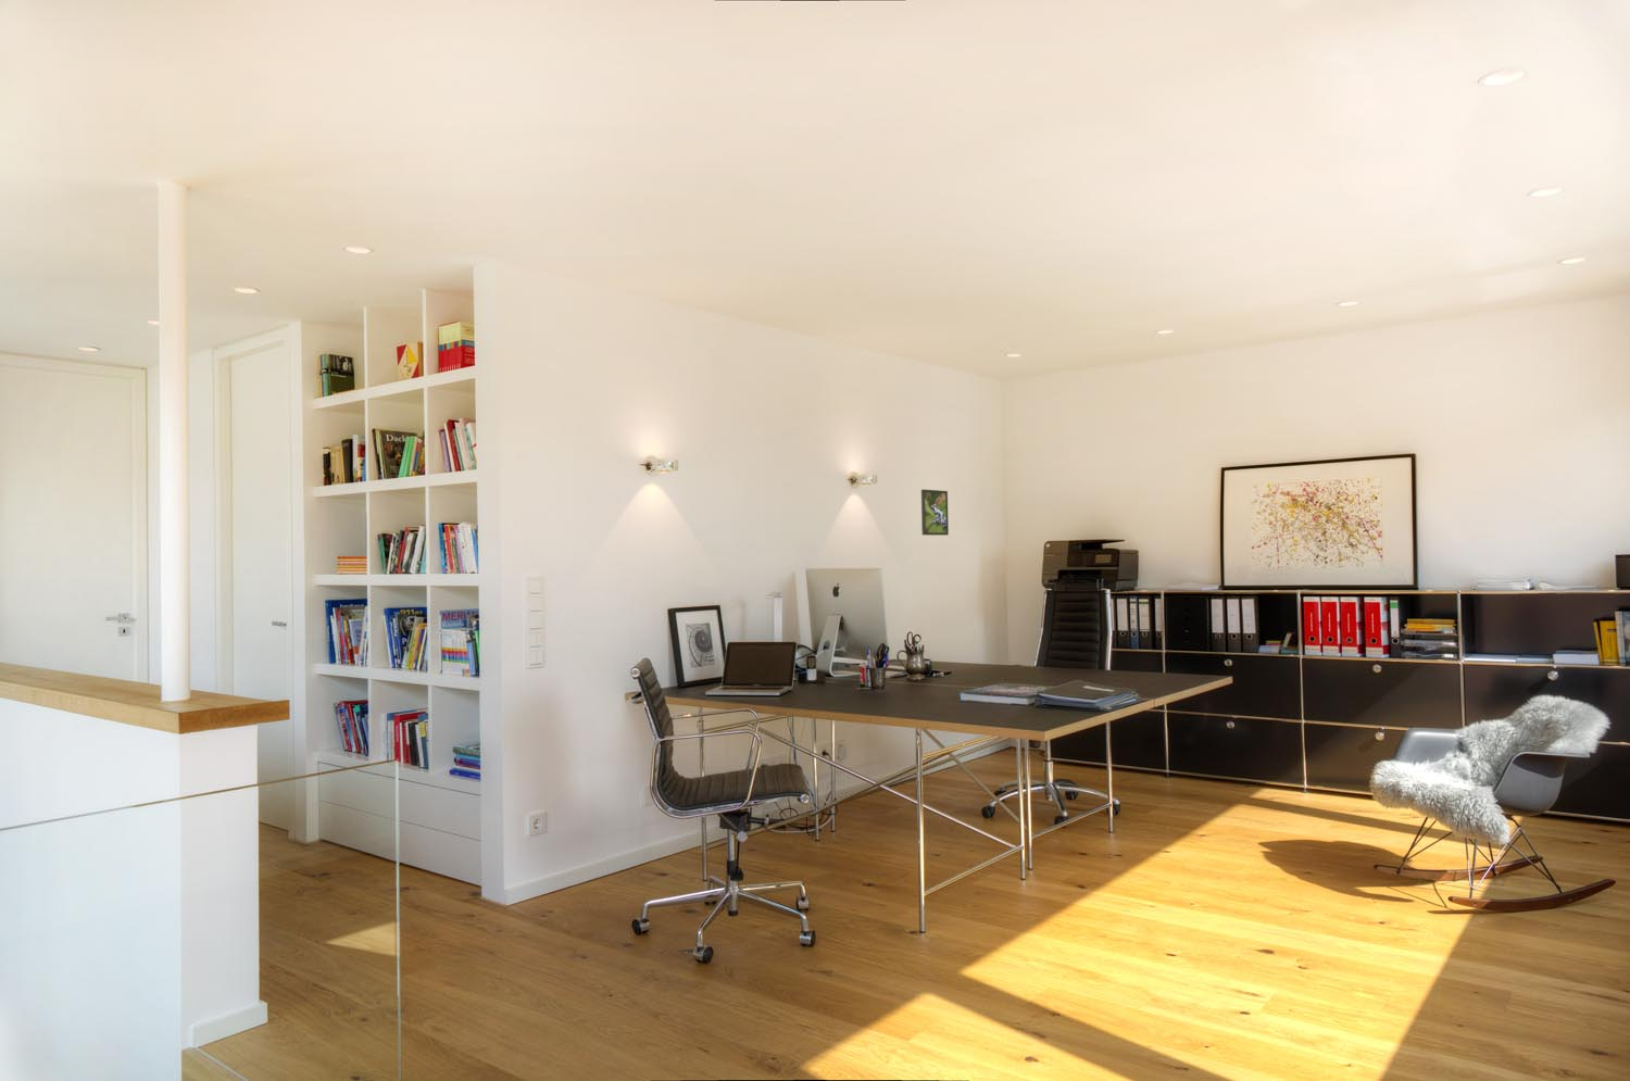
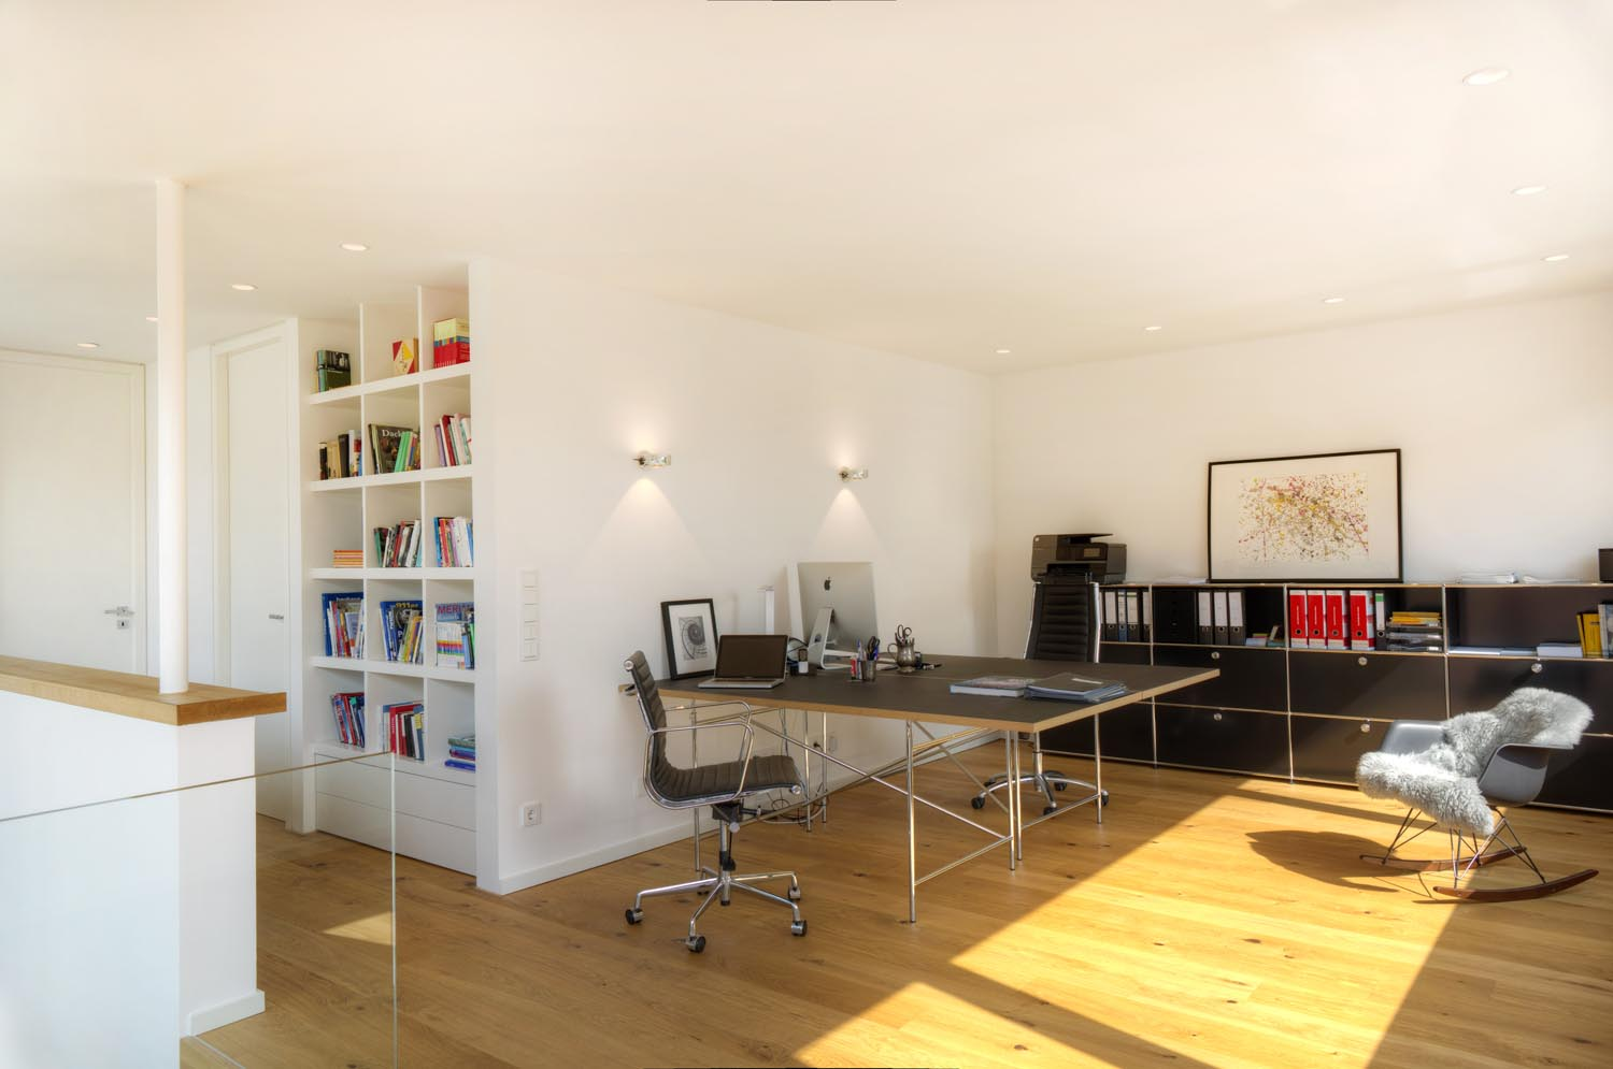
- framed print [921,489,950,537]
